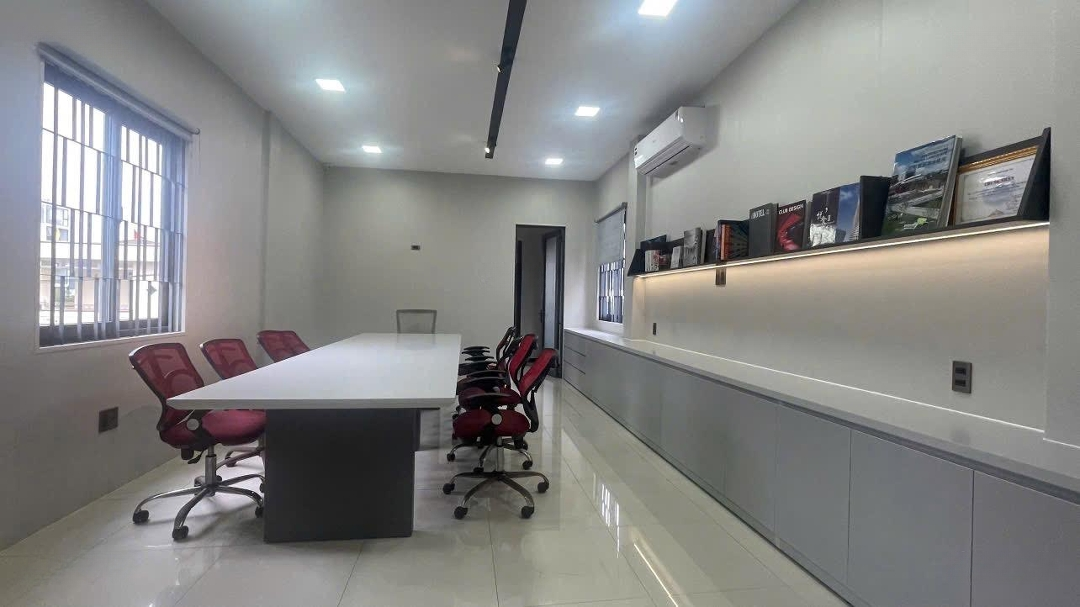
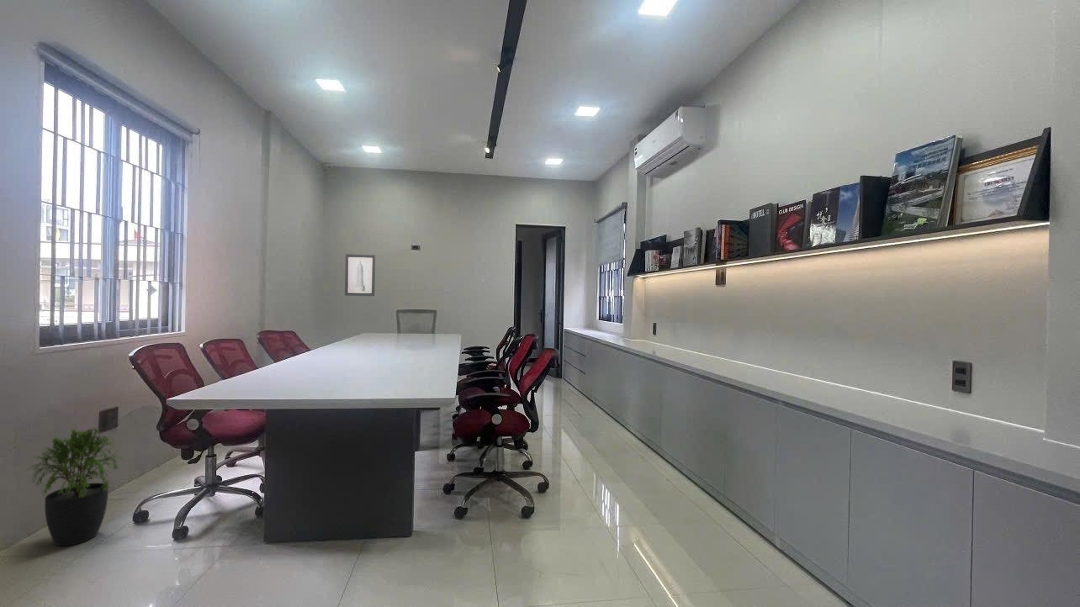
+ potted plant [27,425,125,547]
+ wall art [344,253,376,297]
